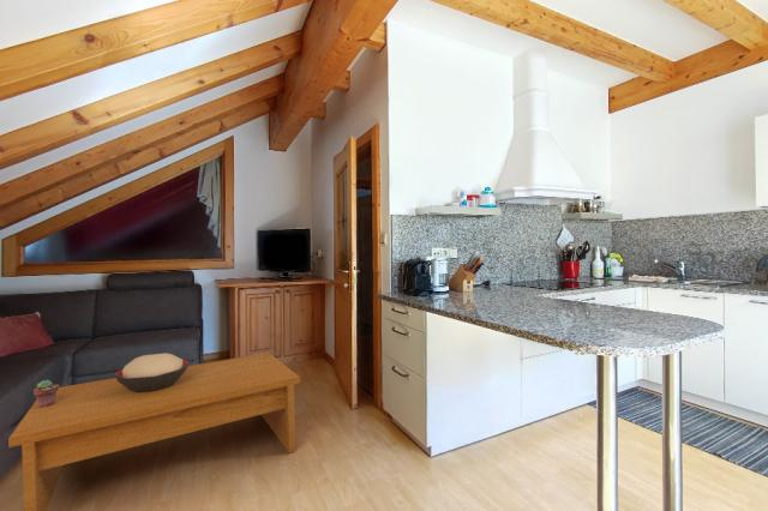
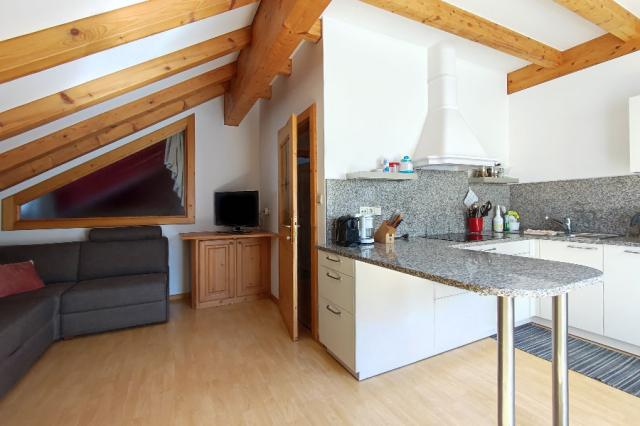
- decorative bowl [113,351,191,392]
- potted succulent [32,379,60,407]
- coffee table [7,351,301,511]
